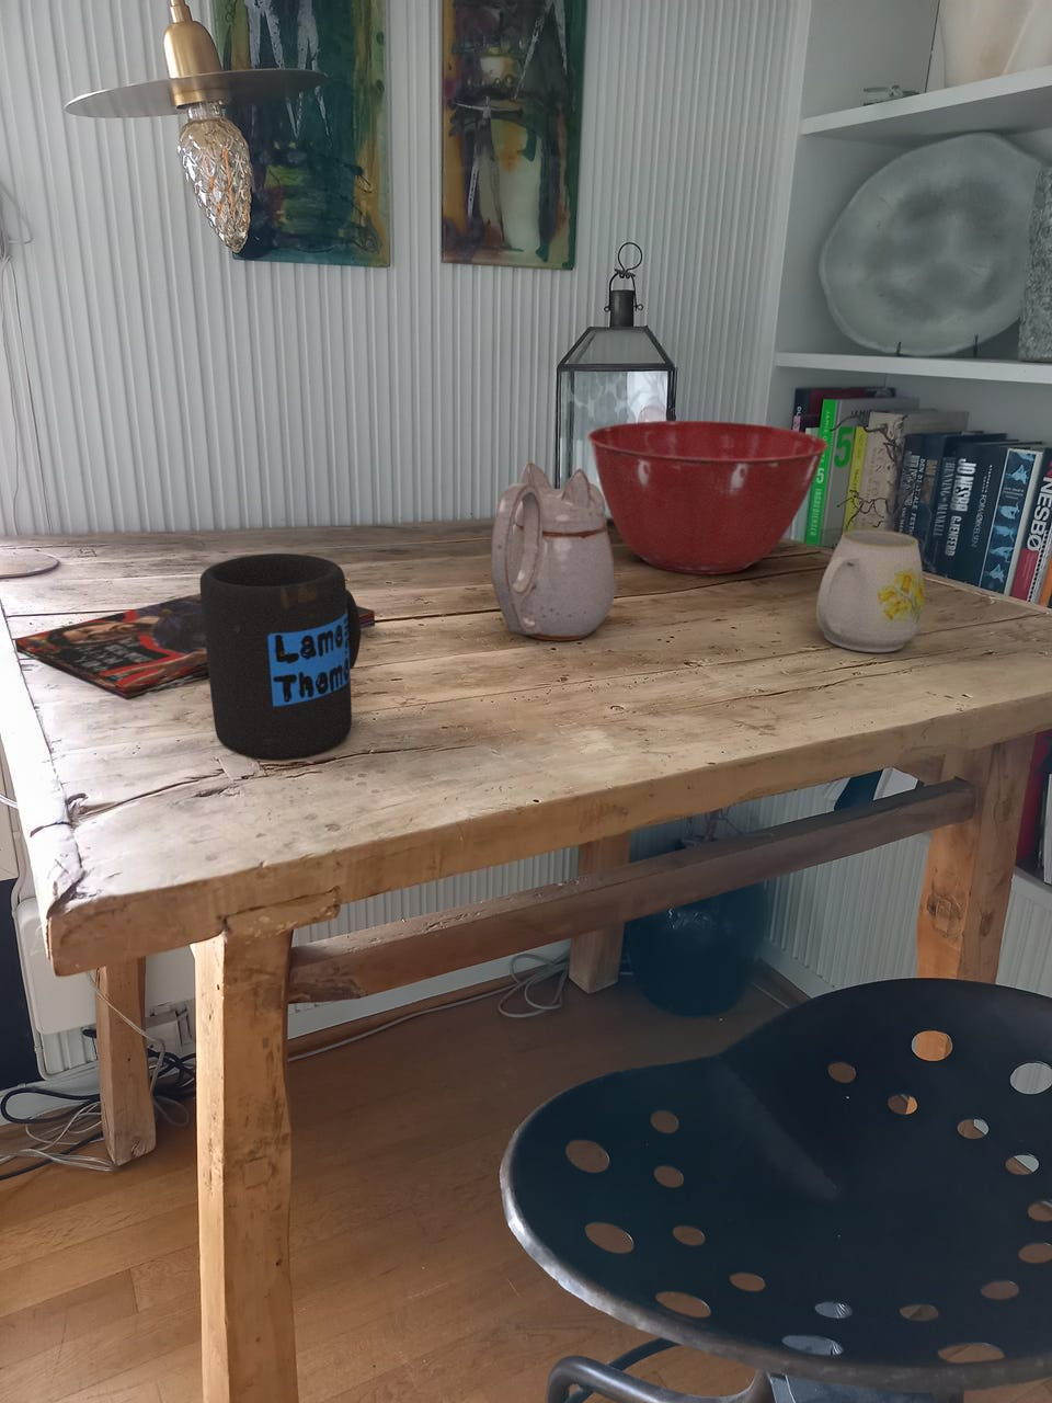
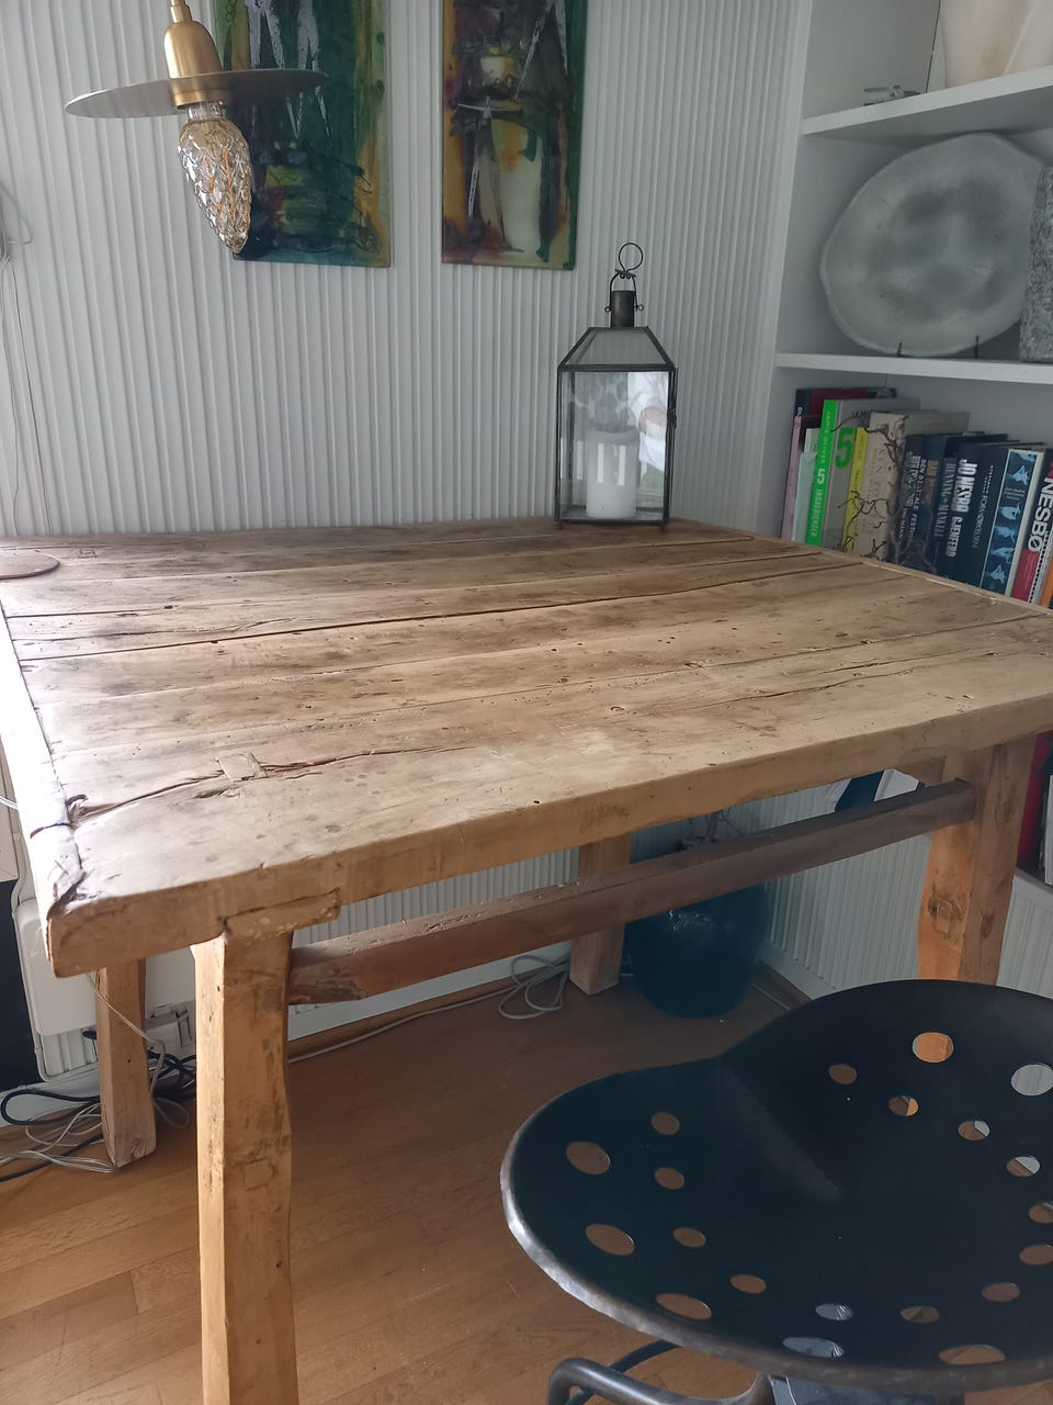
- mug [198,552,361,761]
- mug [816,528,925,653]
- book [13,592,376,702]
- teapot [490,462,616,642]
- mixing bowl [587,420,830,576]
